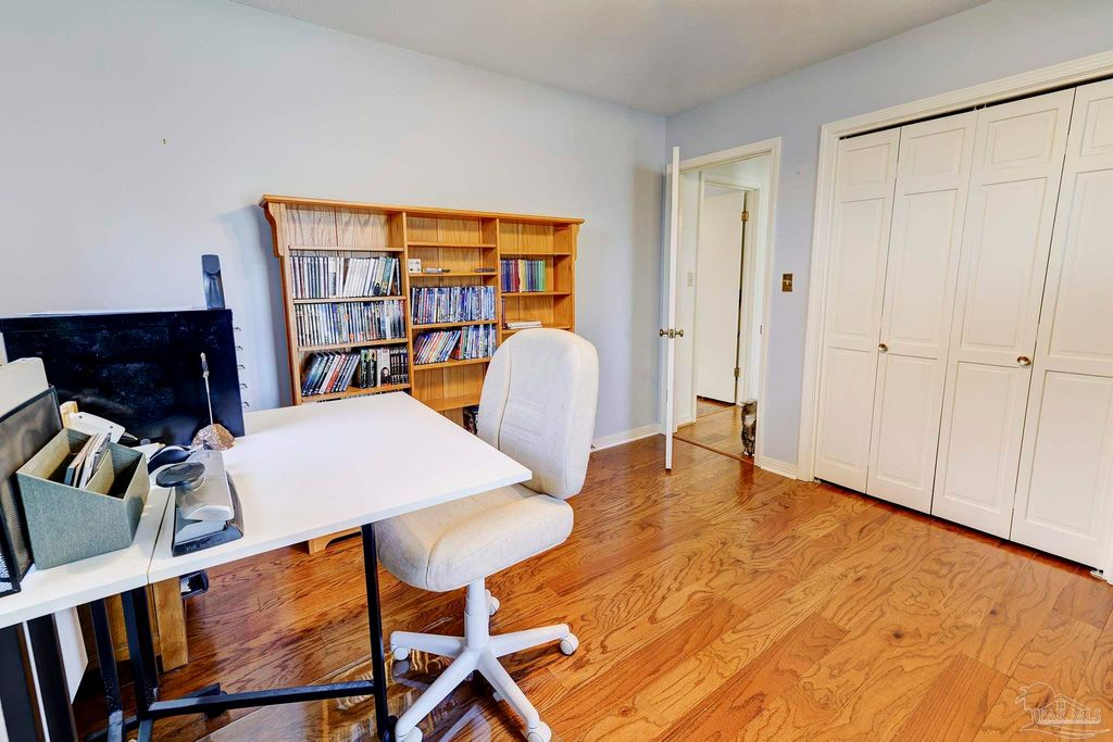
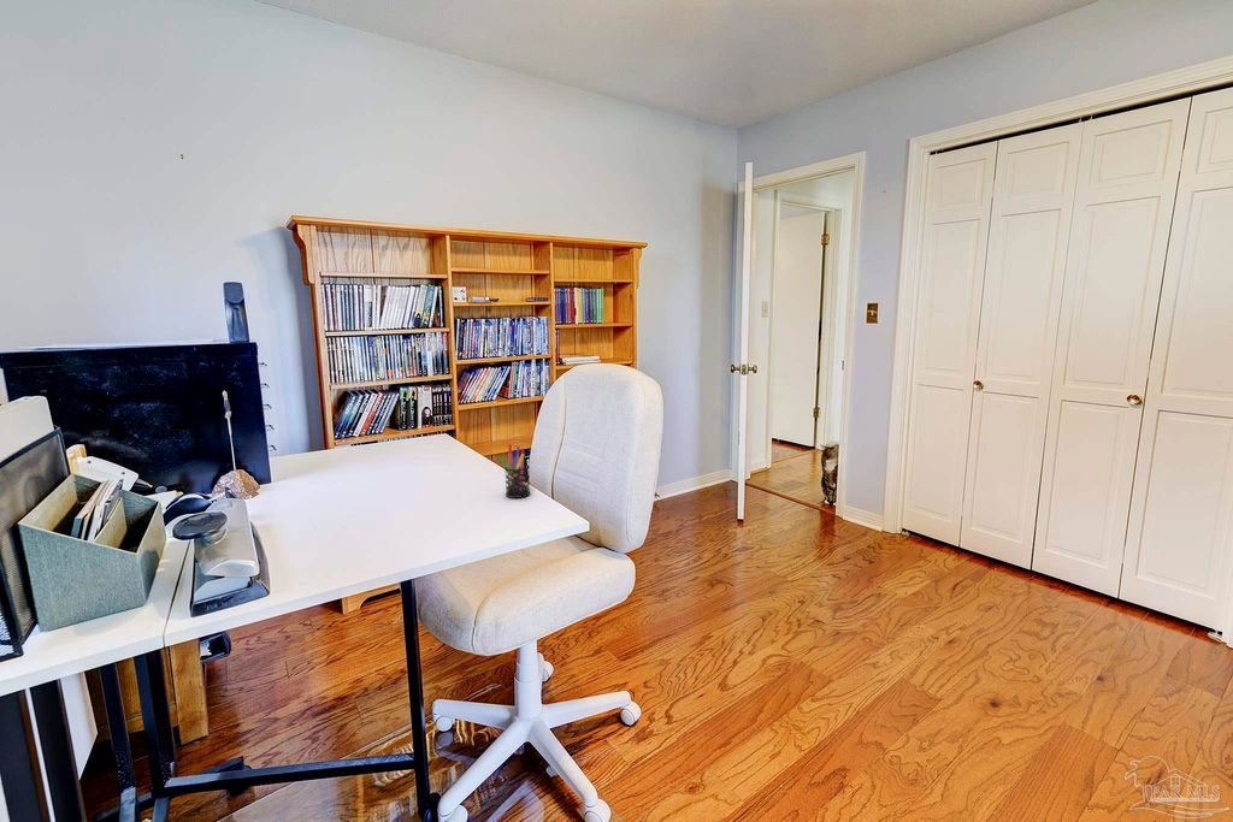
+ pen holder [497,443,531,499]
